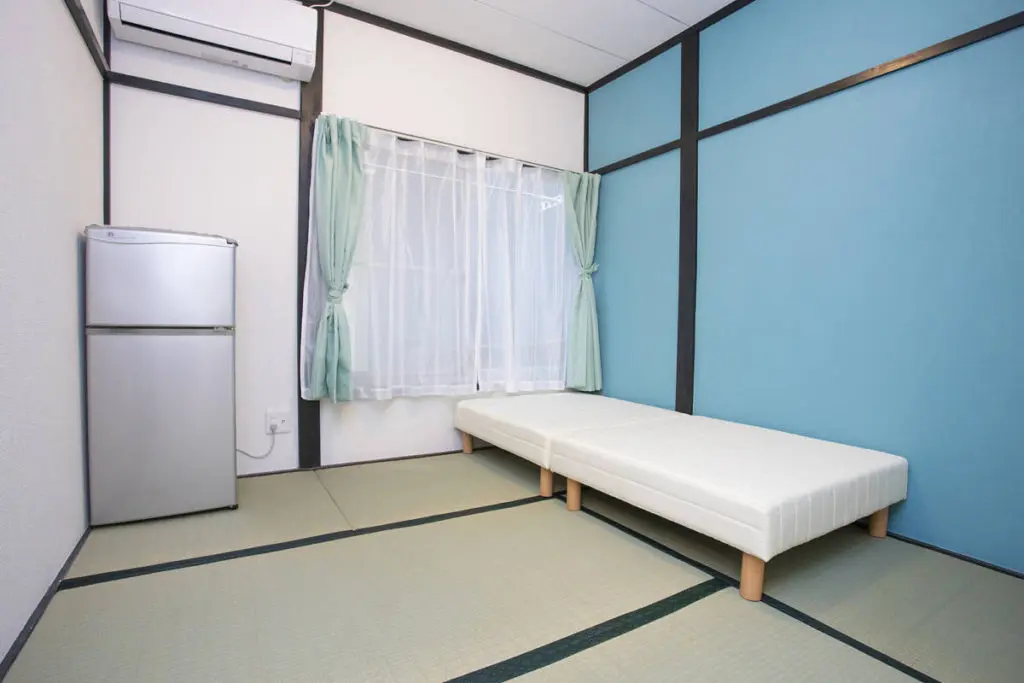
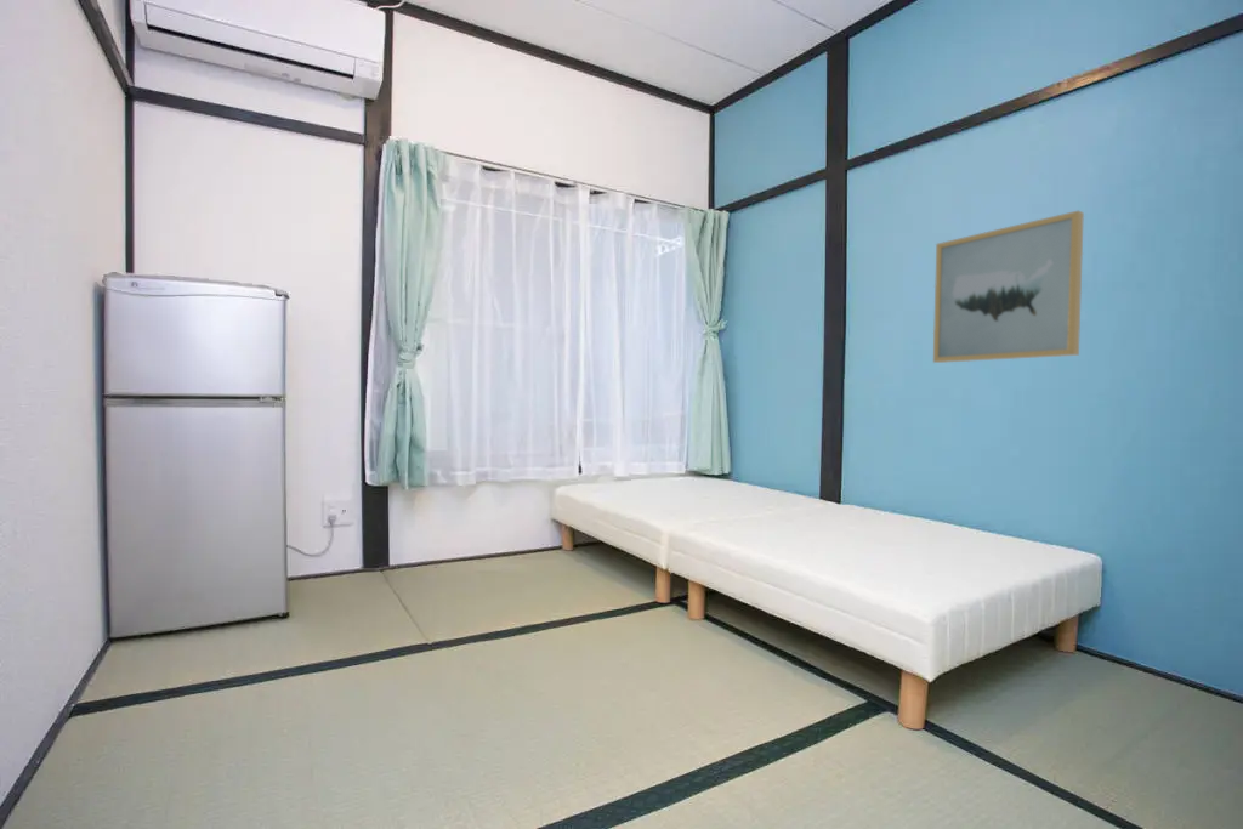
+ wall art [932,209,1085,364]
